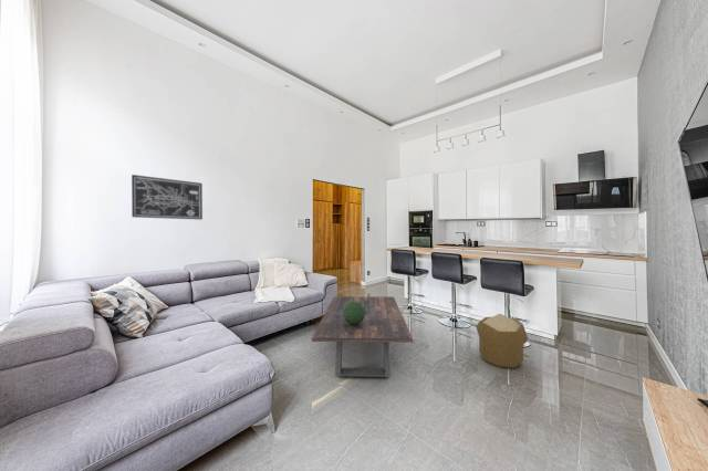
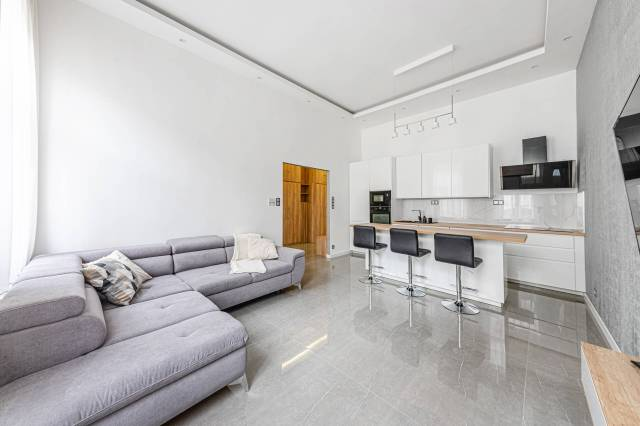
- pouf [475,313,529,369]
- coffee table [311,295,414,378]
- decorative orb [343,302,365,325]
- wall art [131,174,204,221]
